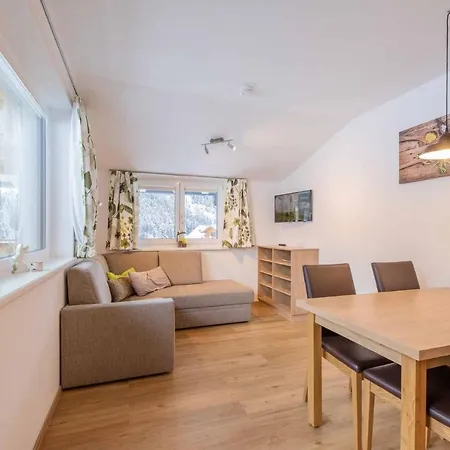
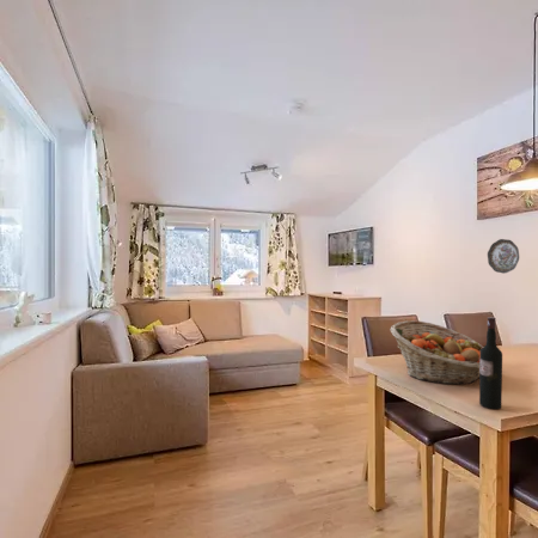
+ decorative plate [487,238,520,275]
+ wine bottle [478,316,503,410]
+ fruit basket [390,319,484,386]
